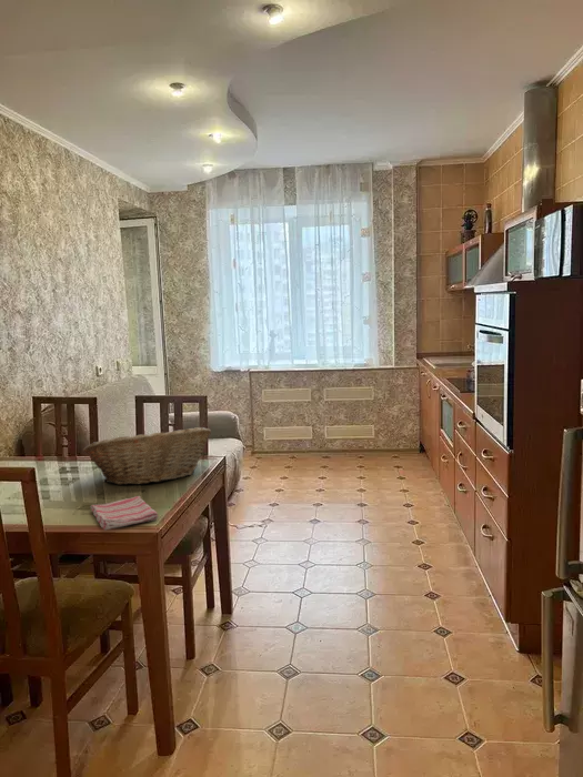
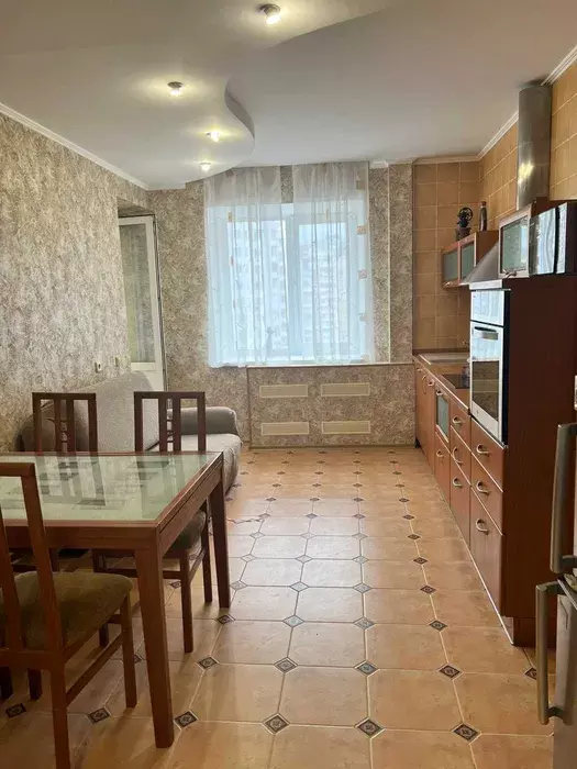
- fruit basket [82,426,212,486]
- dish towel [90,495,159,531]
